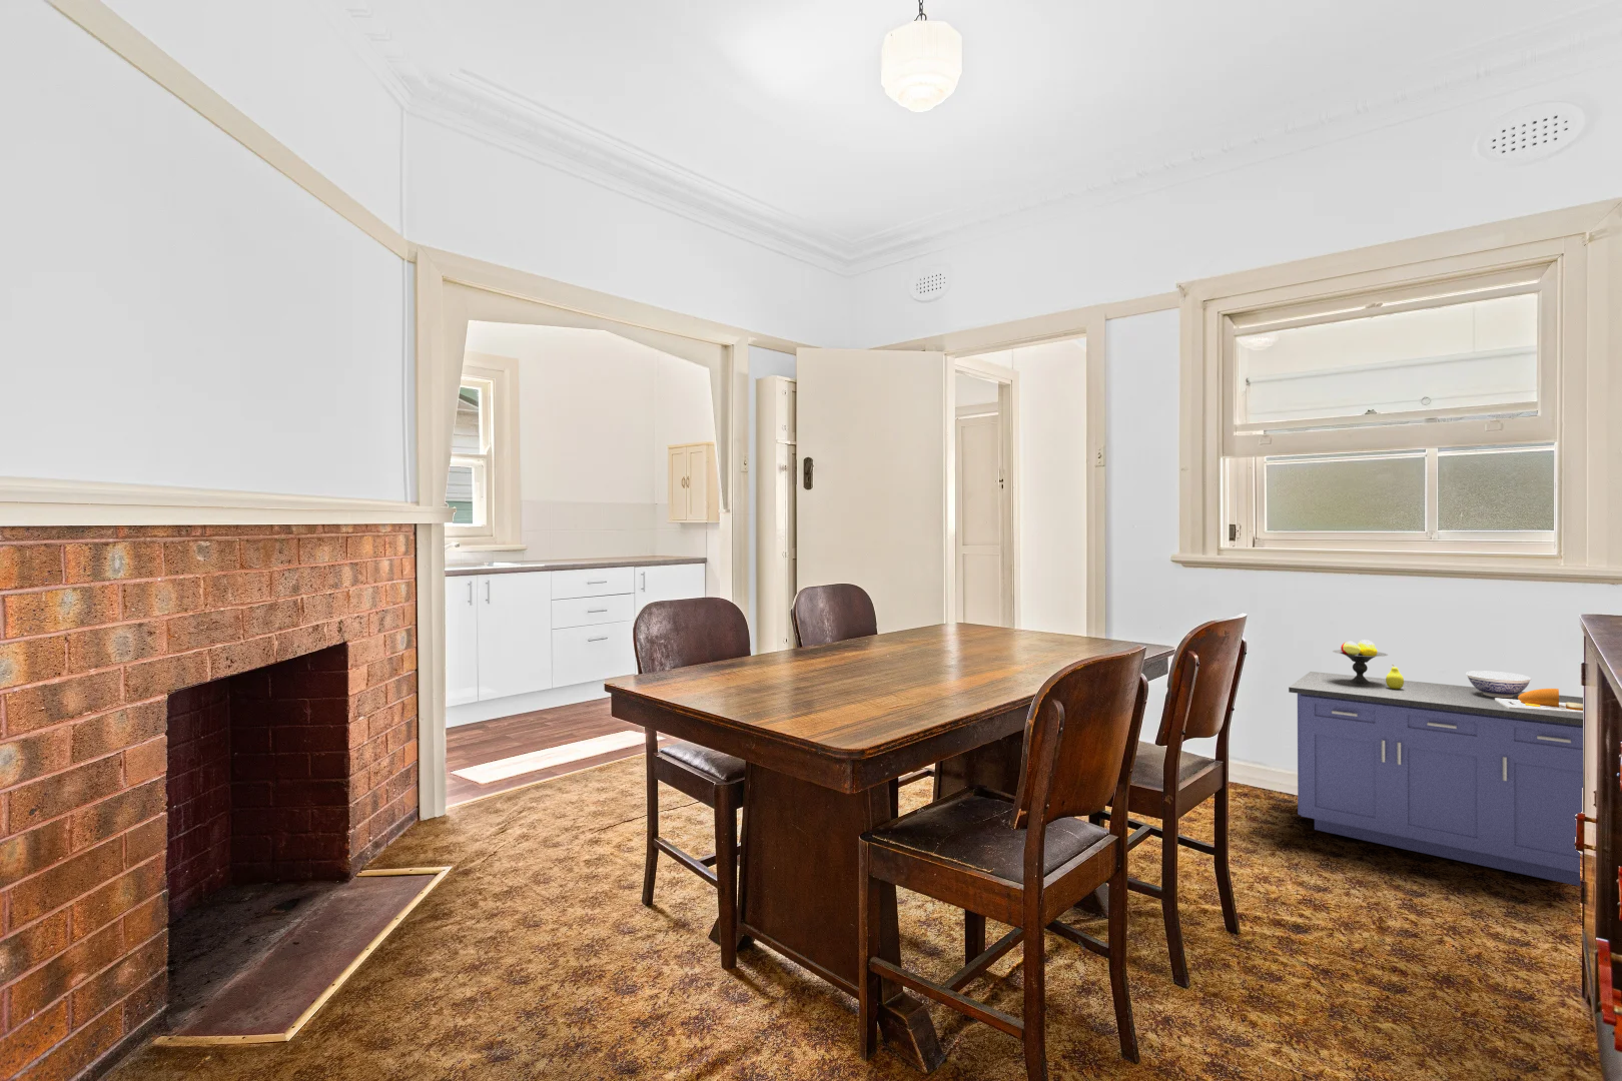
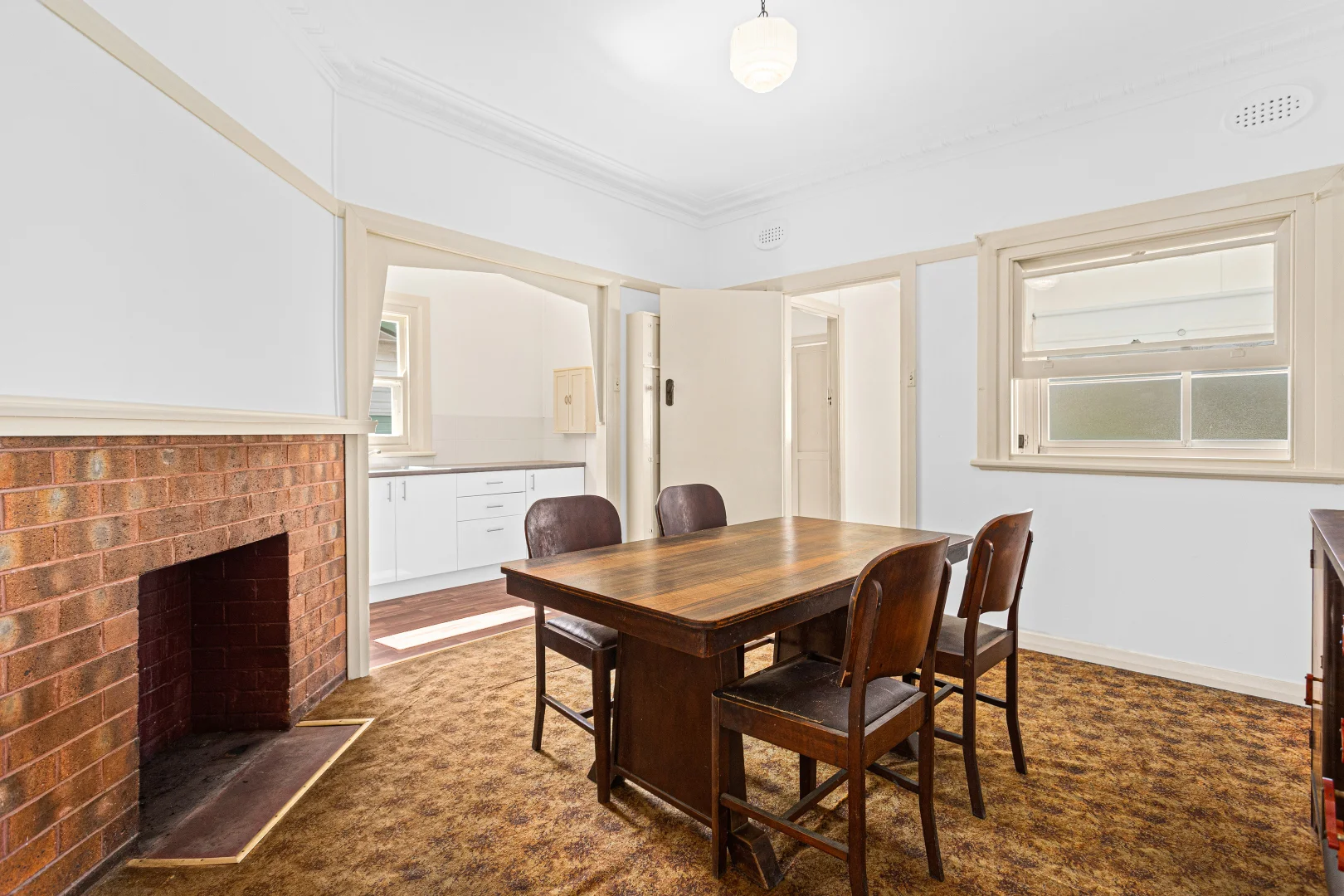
- storage cabinet [1288,638,1583,887]
